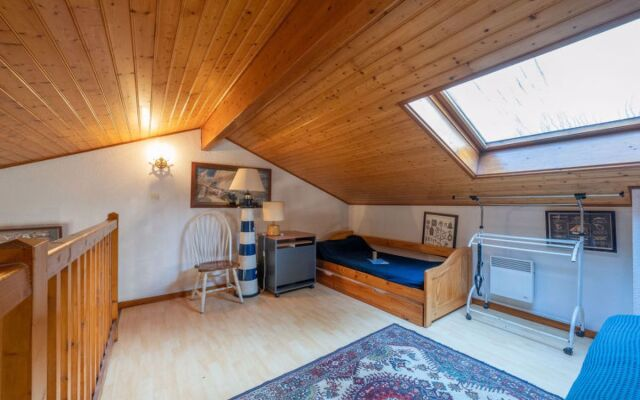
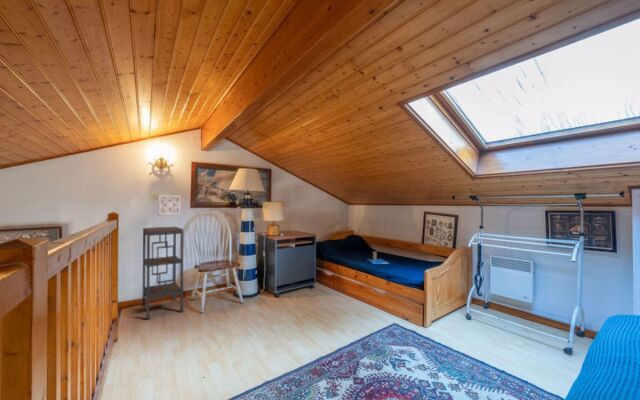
+ wall ornament [157,194,181,216]
+ shelving unit [141,226,185,320]
